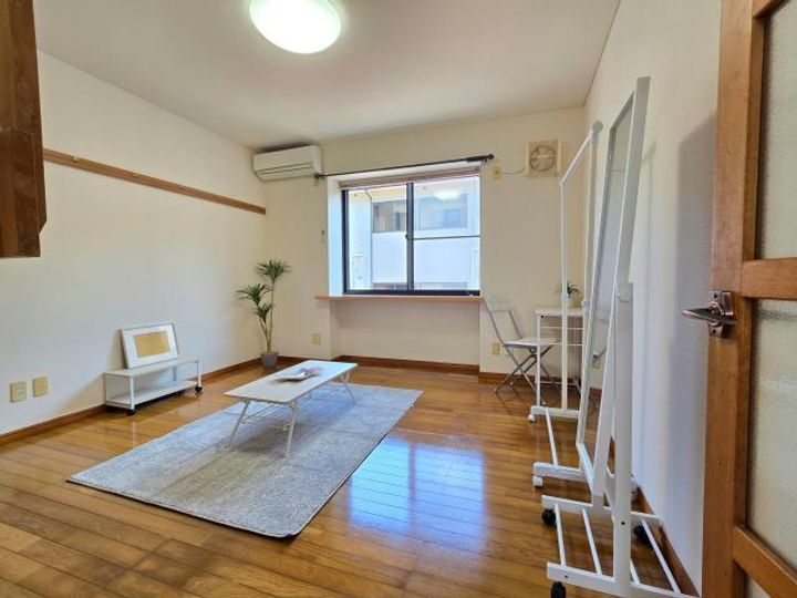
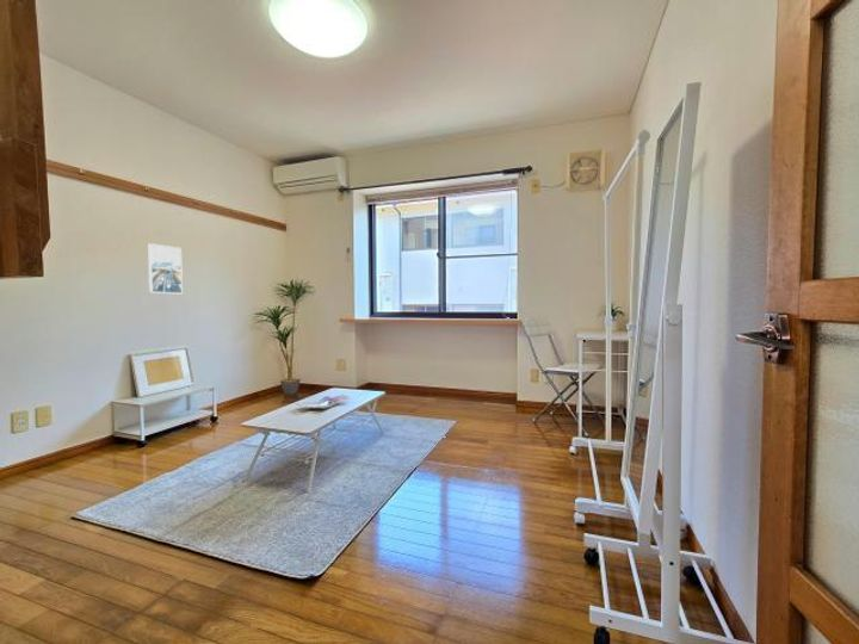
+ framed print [147,242,184,295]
